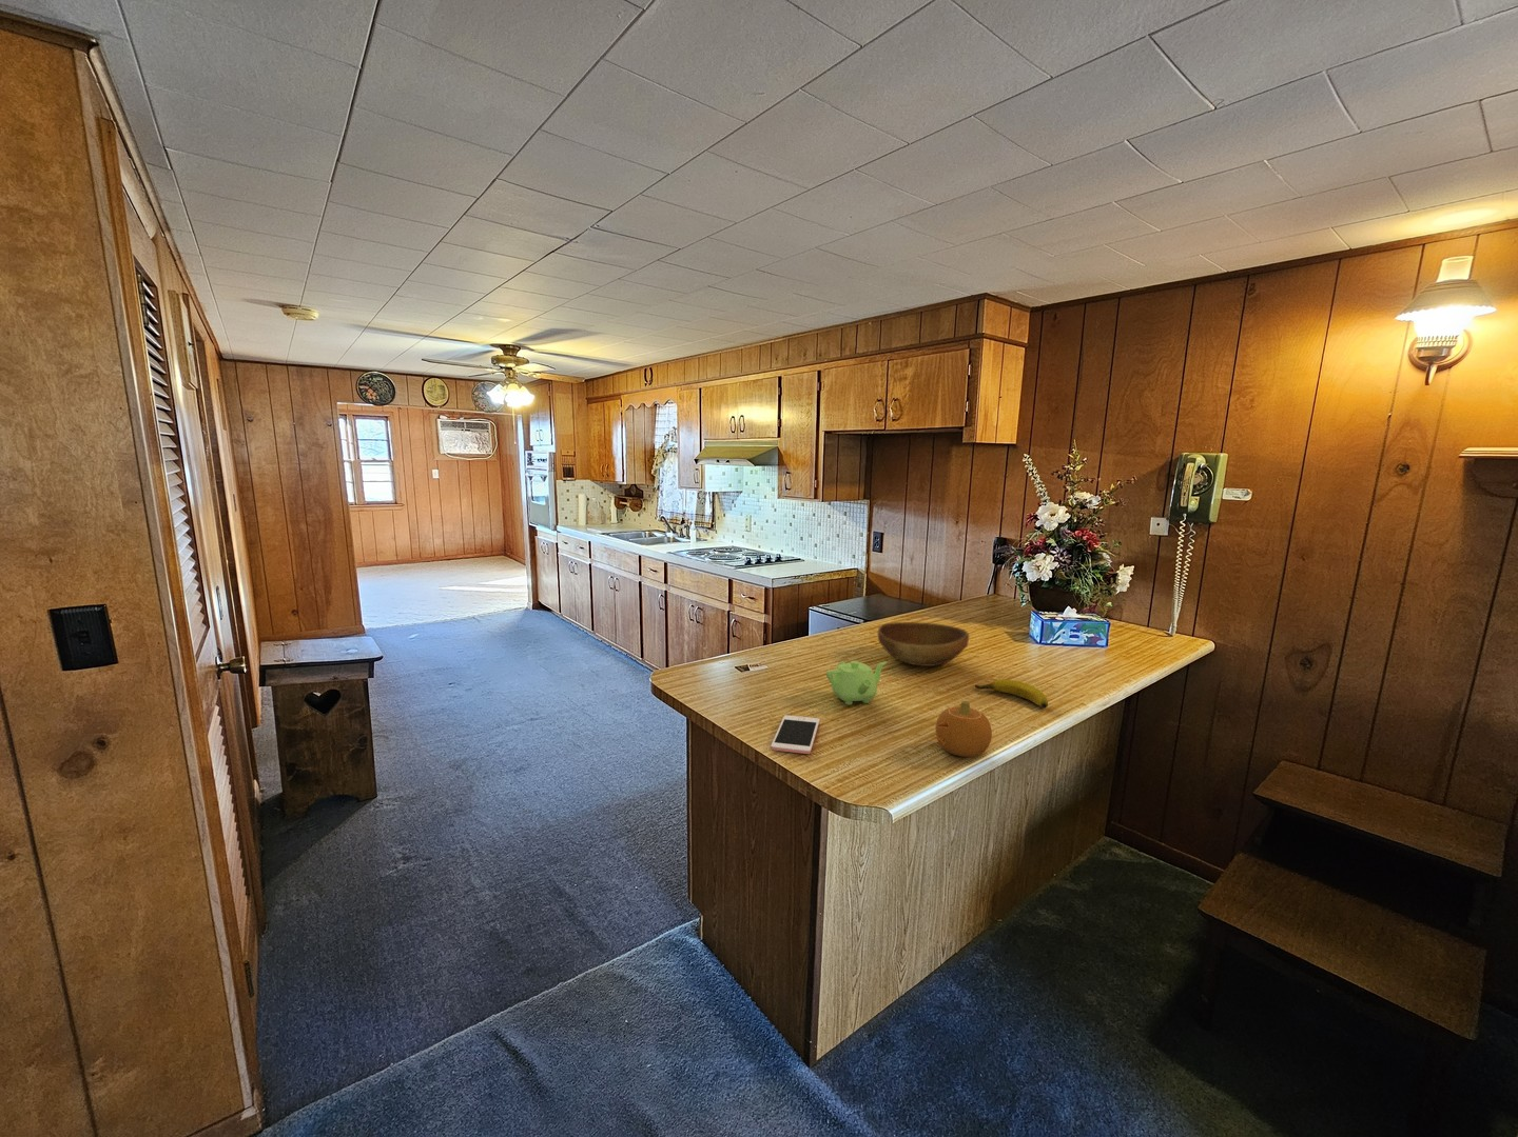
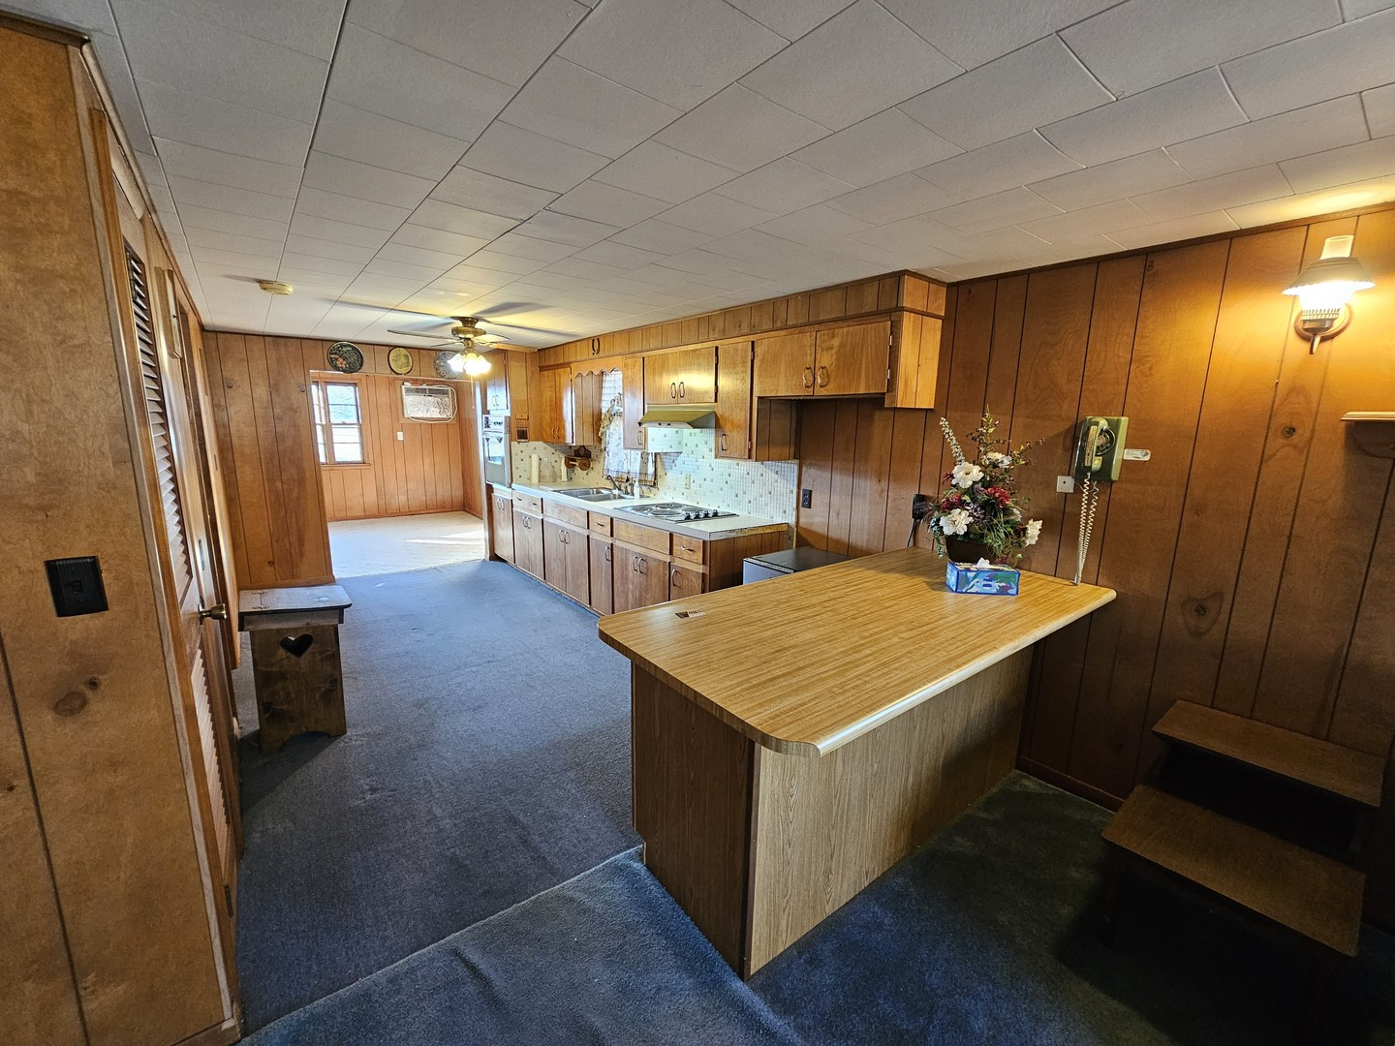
- fruit [934,700,993,758]
- teapot [826,660,888,706]
- cell phone [770,714,821,755]
- banana [974,678,1049,708]
- bowl [877,621,969,668]
